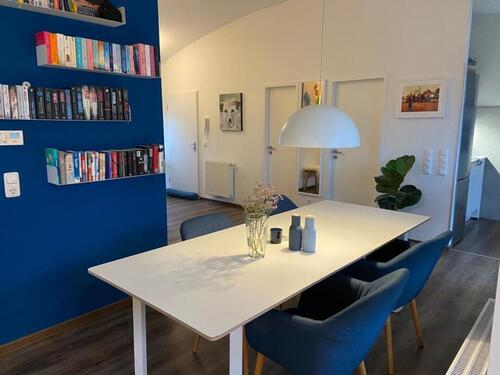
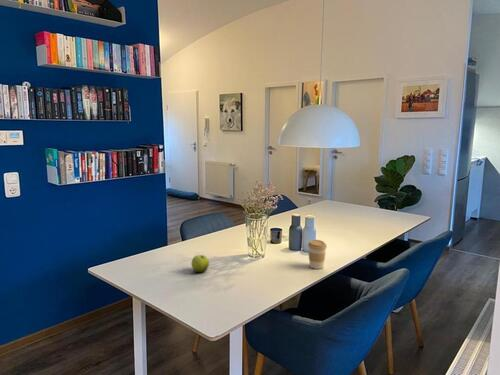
+ fruit [191,254,210,273]
+ coffee cup [307,239,328,270]
